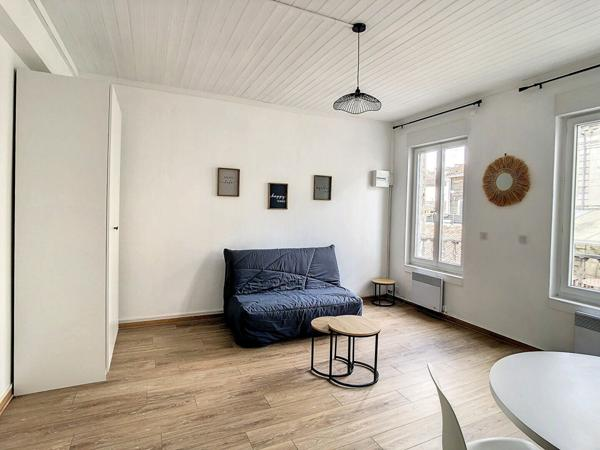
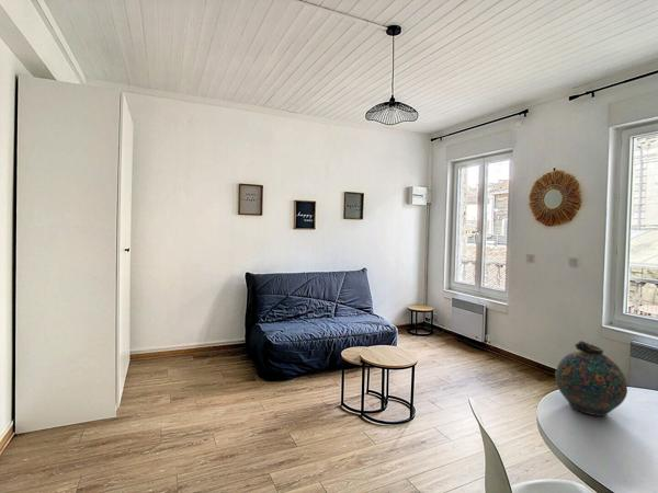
+ snuff bottle [554,340,628,417]
